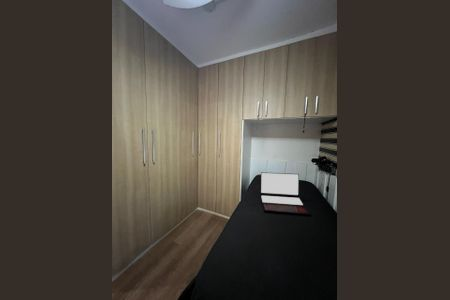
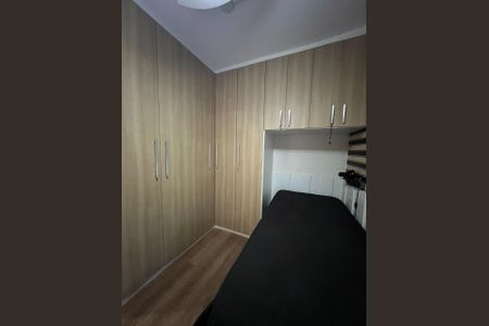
- laptop [260,171,312,216]
